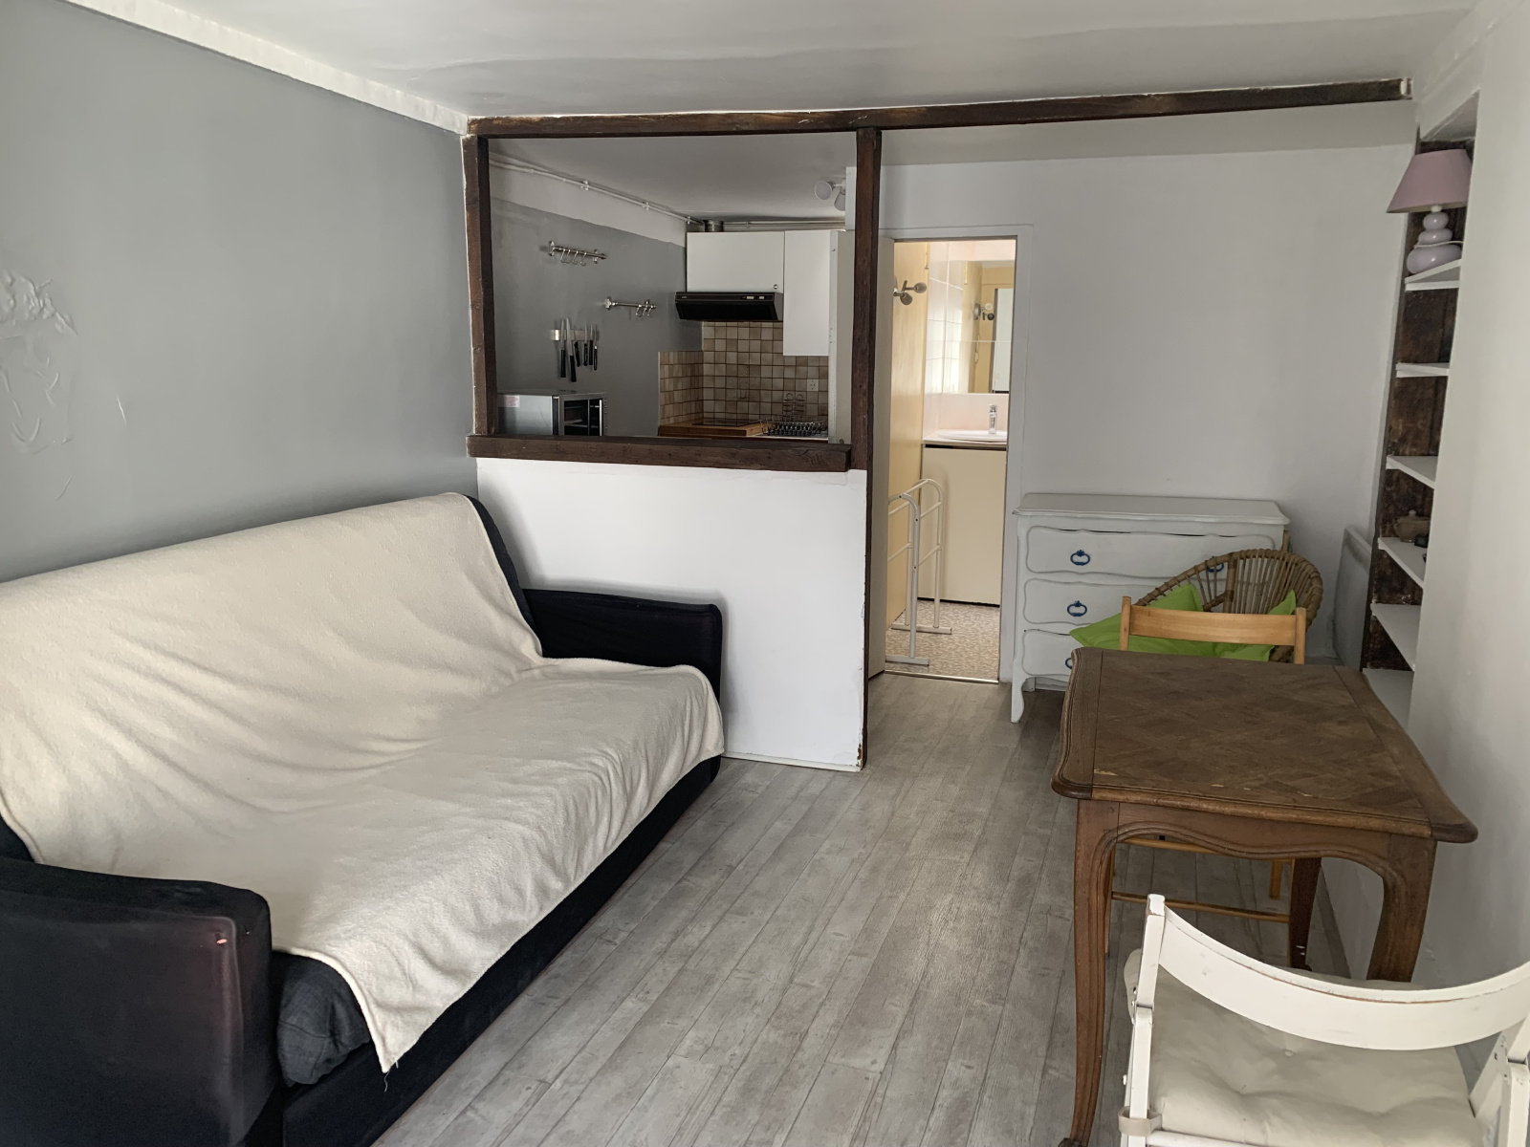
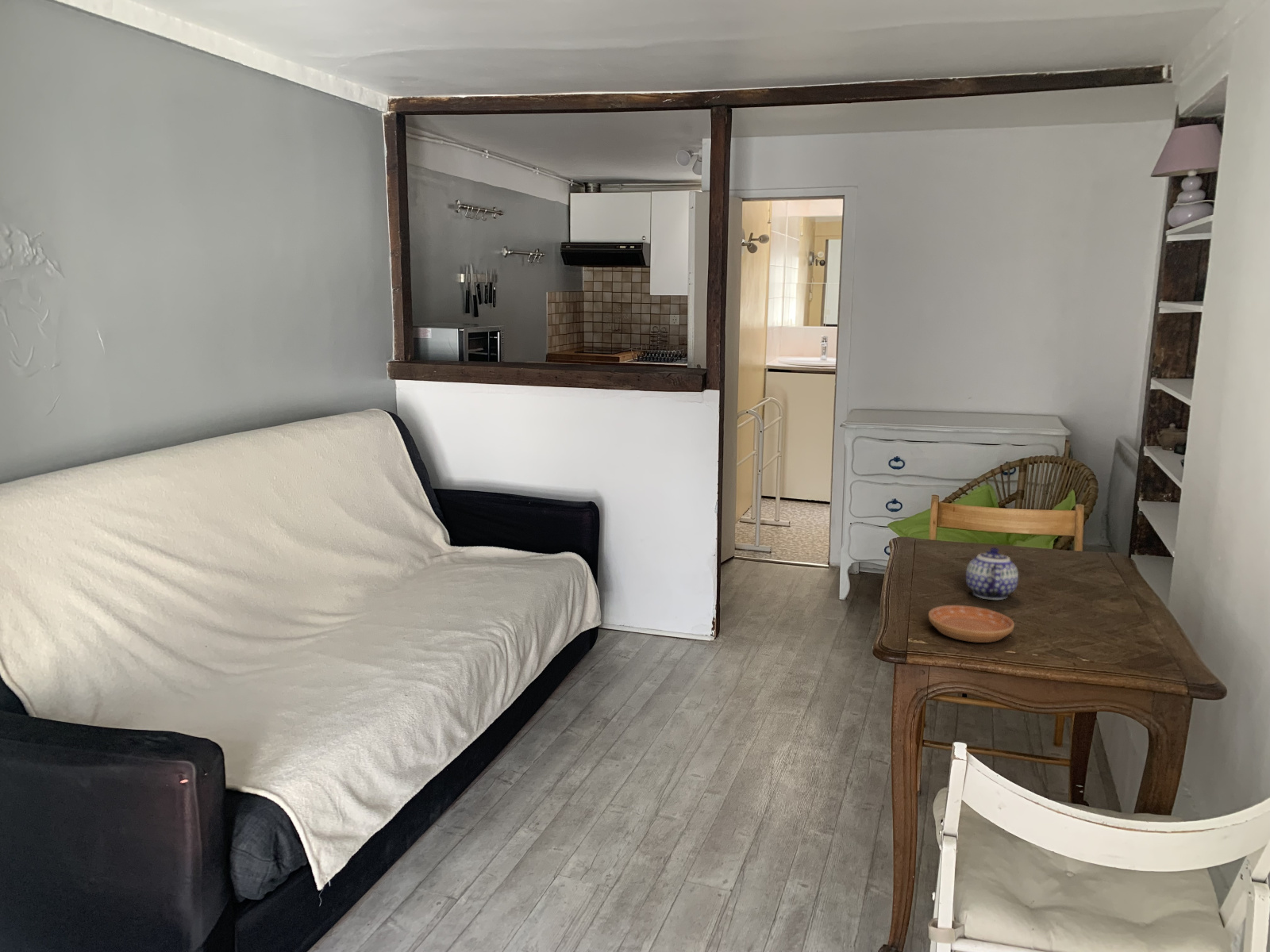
+ teapot [965,547,1019,601]
+ saucer [928,605,1015,643]
